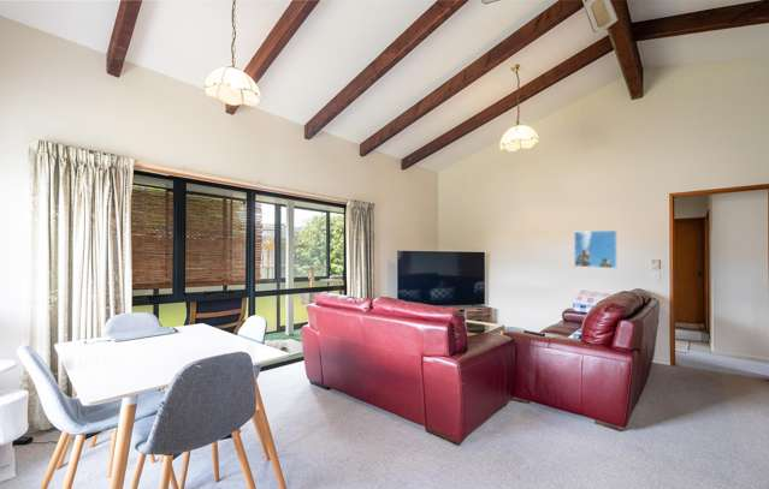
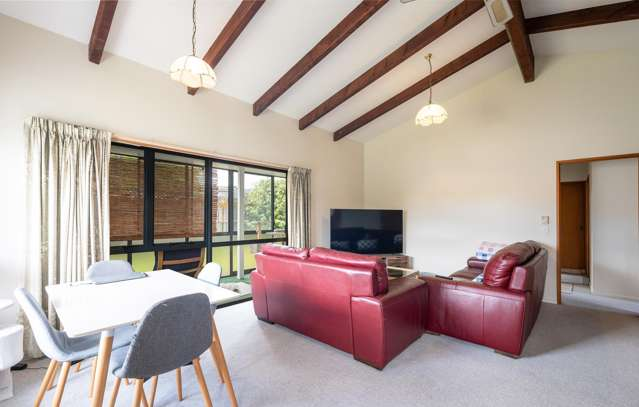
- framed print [573,229,619,269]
